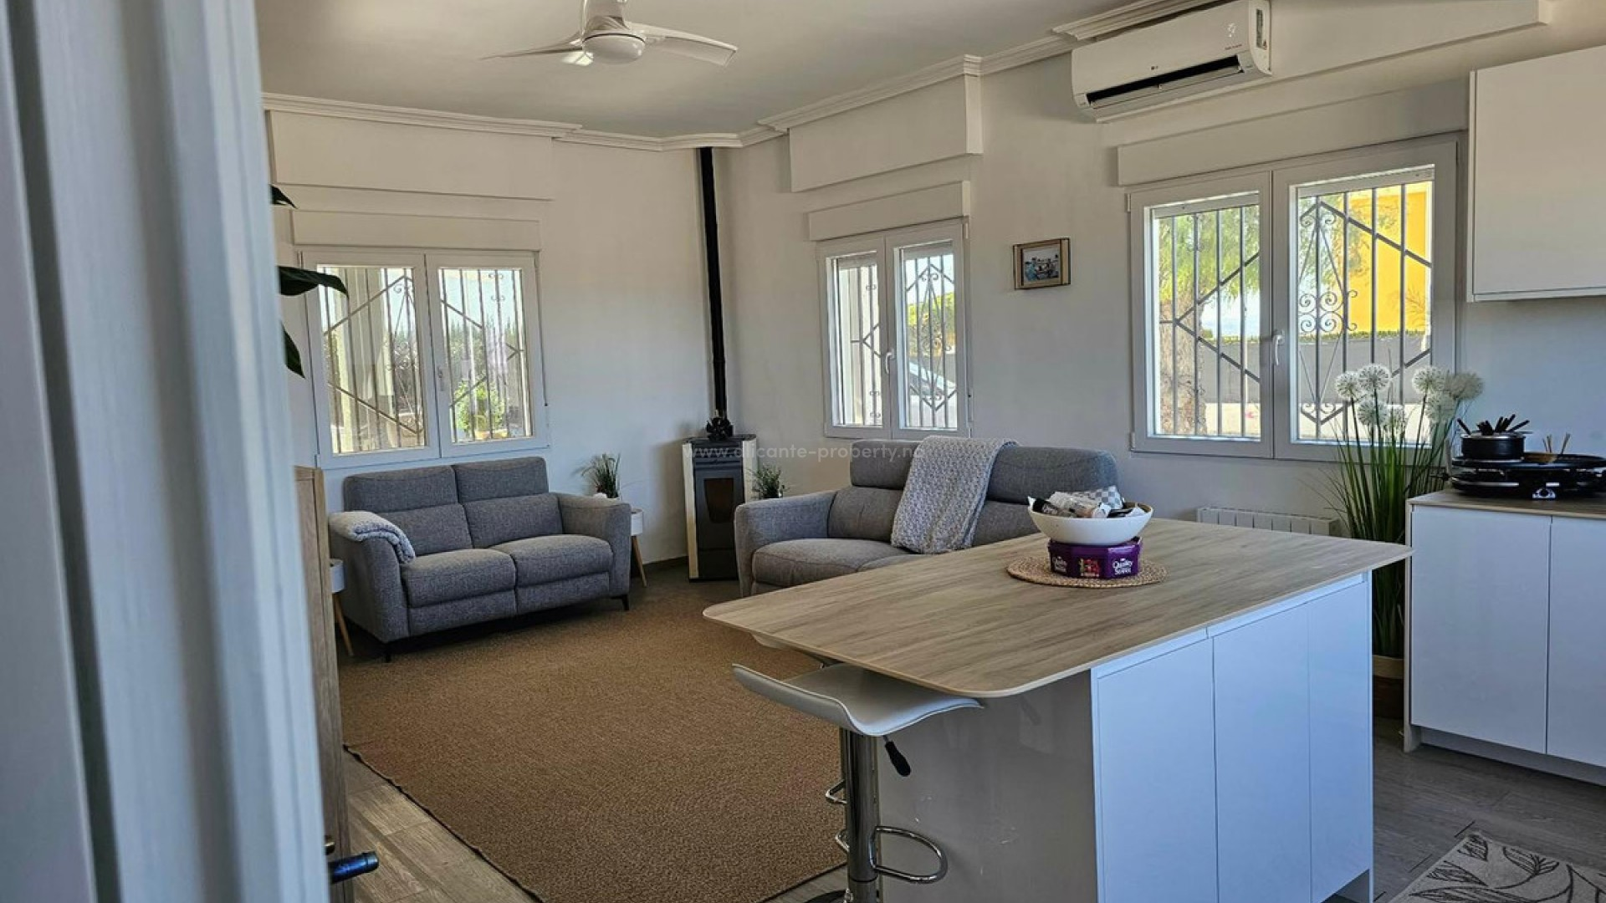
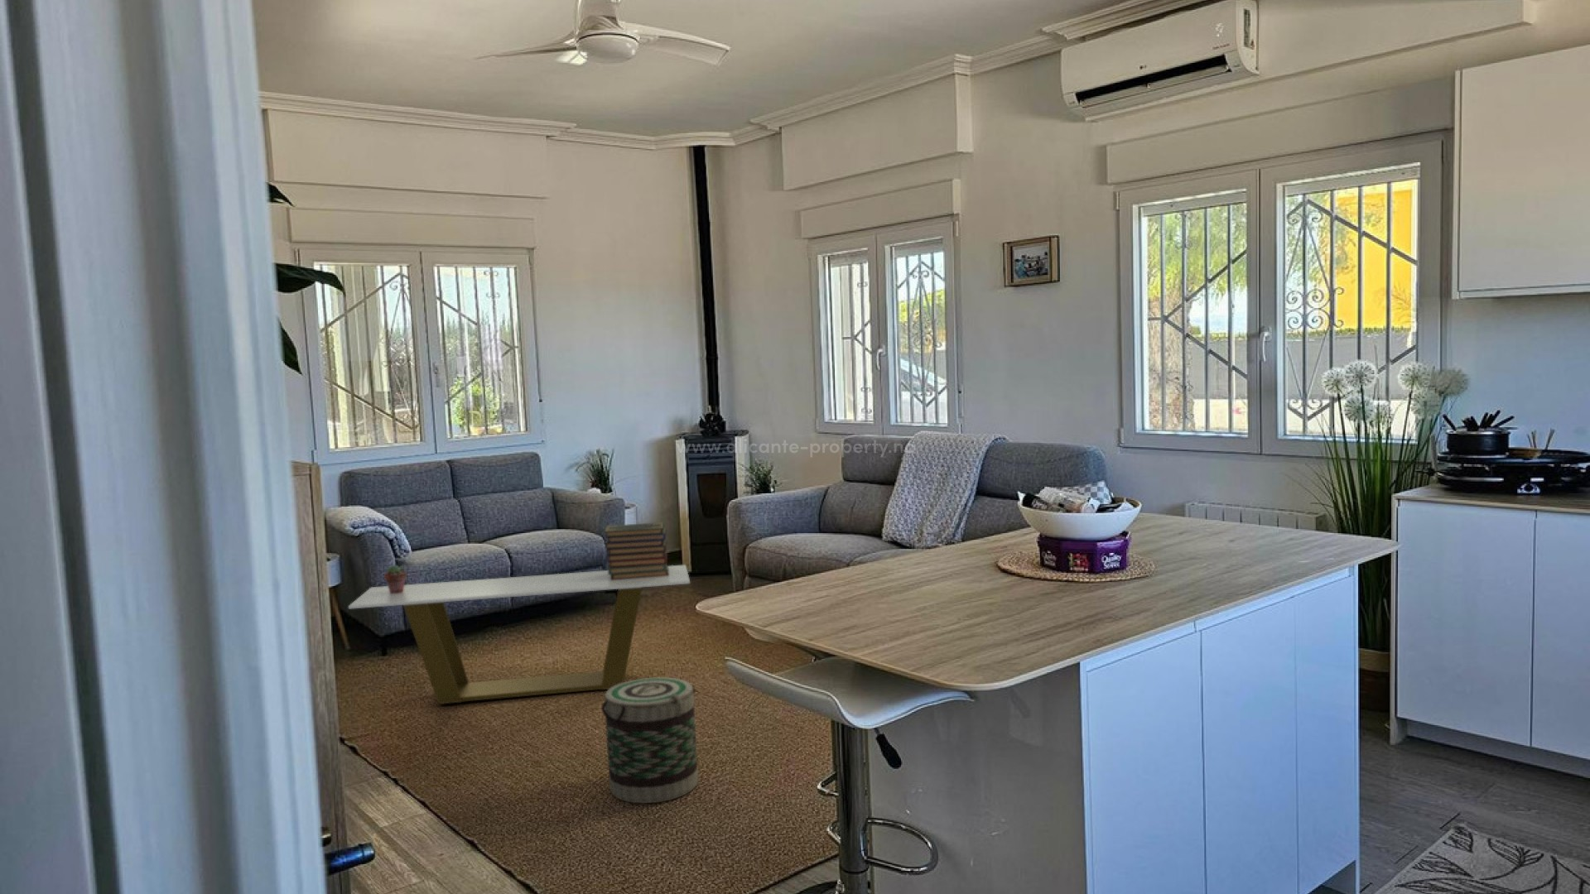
+ basket [601,677,699,803]
+ potted succulent [383,564,407,594]
+ coffee table [347,563,690,705]
+ book stack [603,522,669,581]
